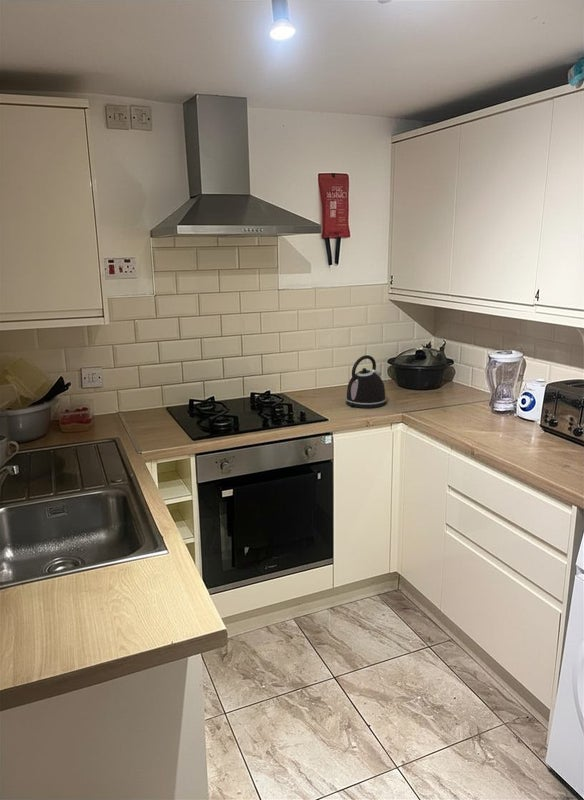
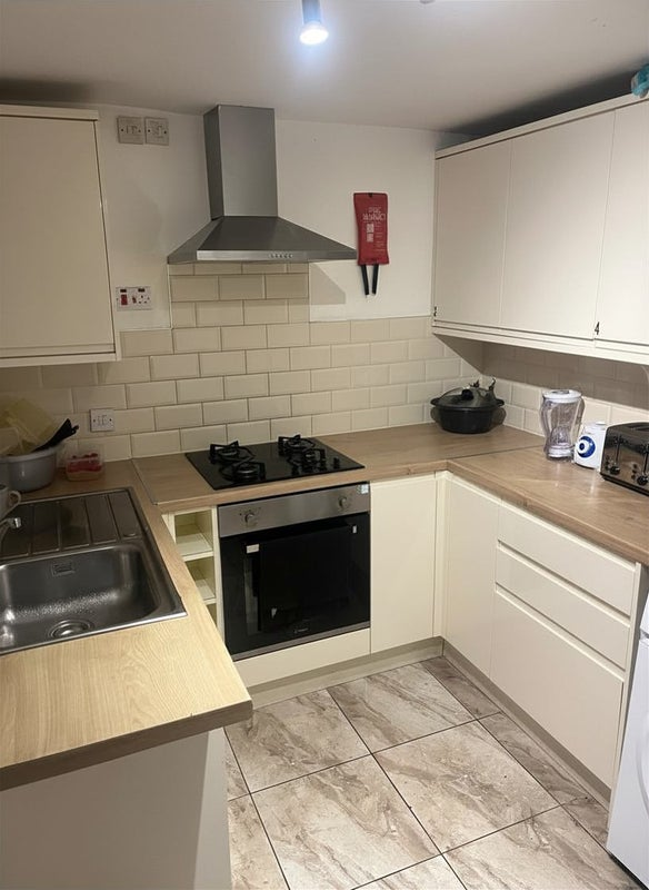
- kettle [345,354,387,409]
